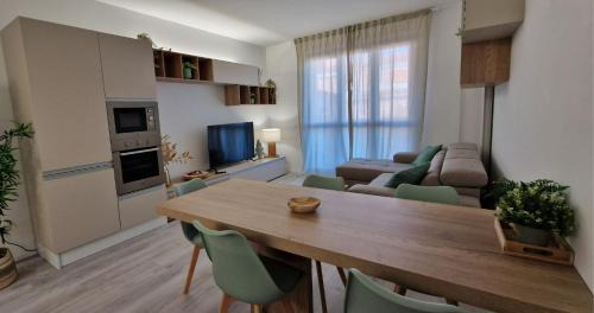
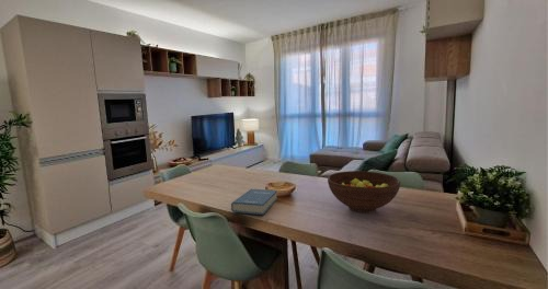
+ fruit bowl [327,170,401,213]
+ hardback book [230,188,278,216]
